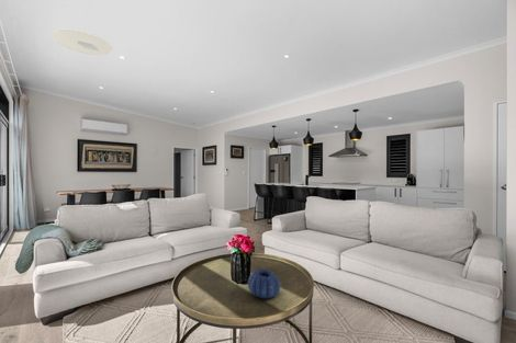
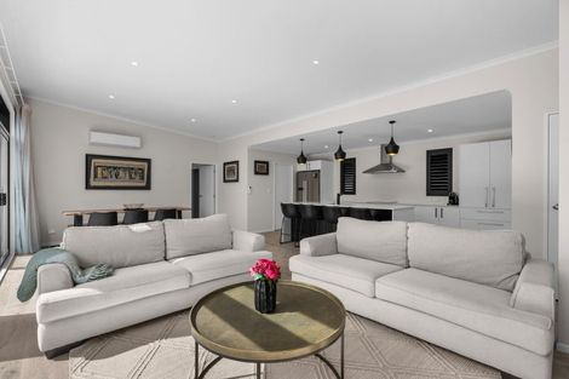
- decorative bowl [247,268,281,299]
- ceiling light [51,28,114,56]
